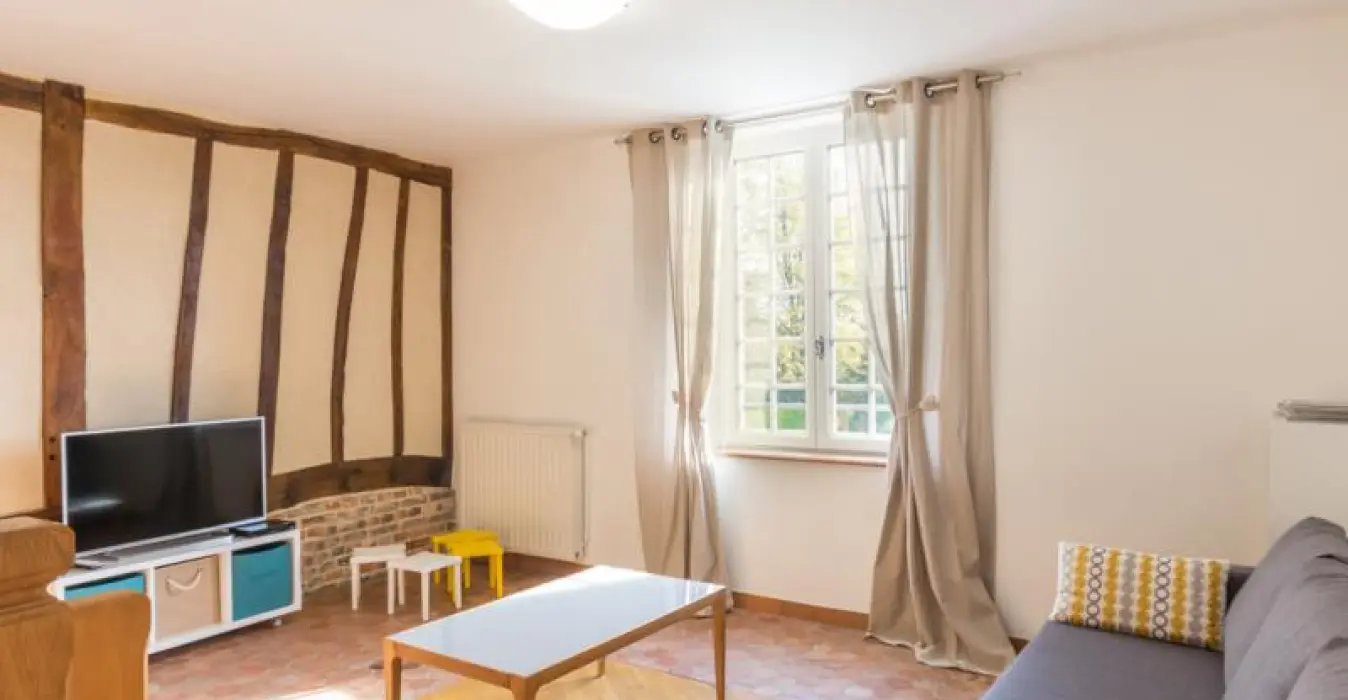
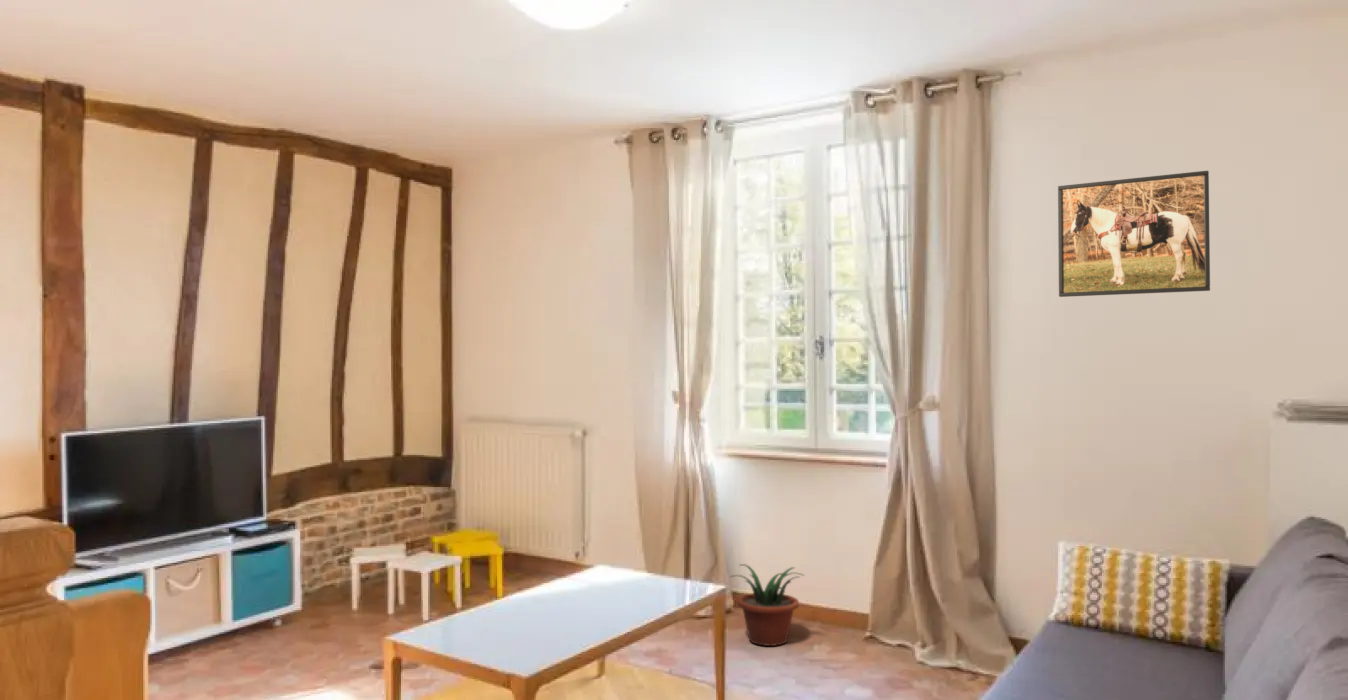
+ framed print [1057,170,1211,298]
+ potted plant [729,563,806,647]
